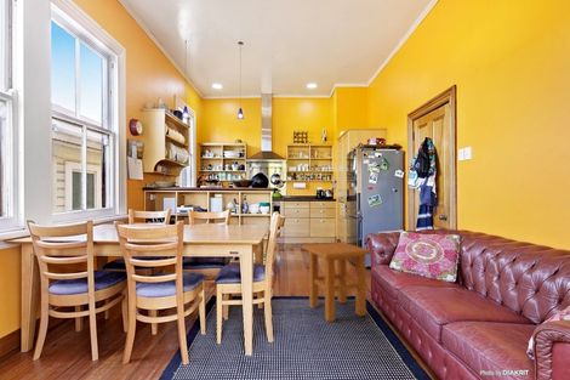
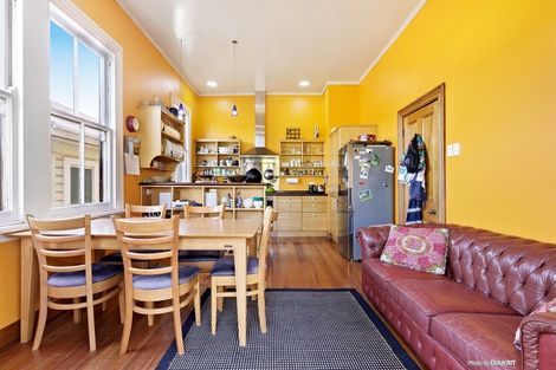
- side table [302,242,375,323]
